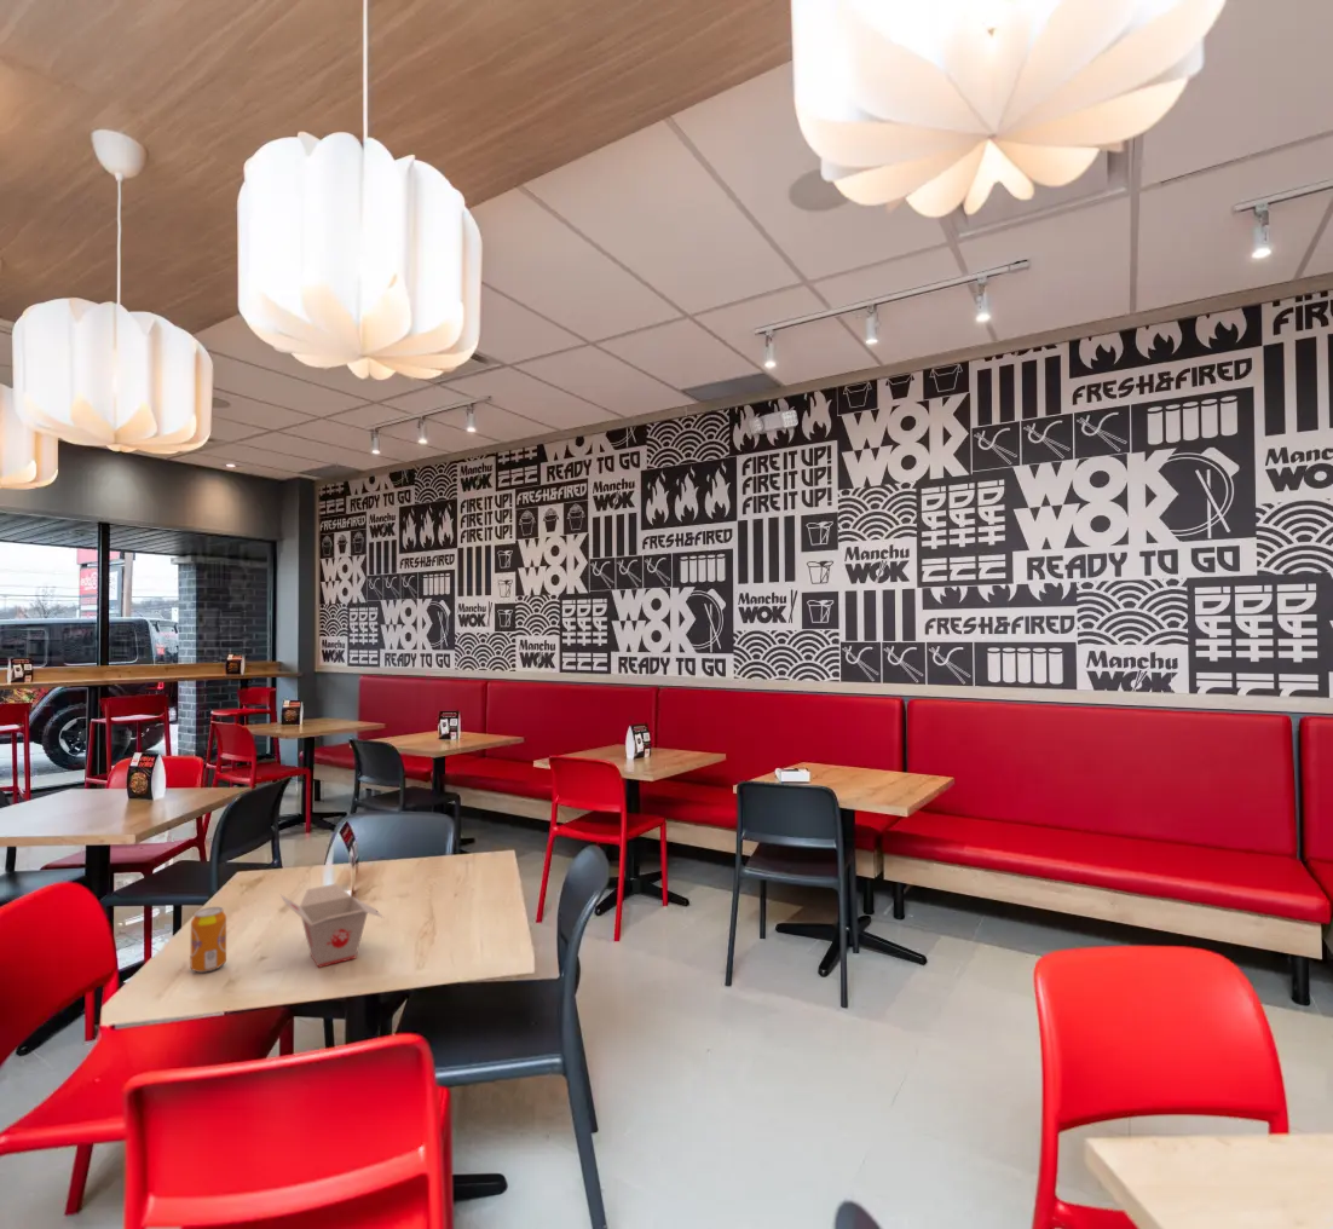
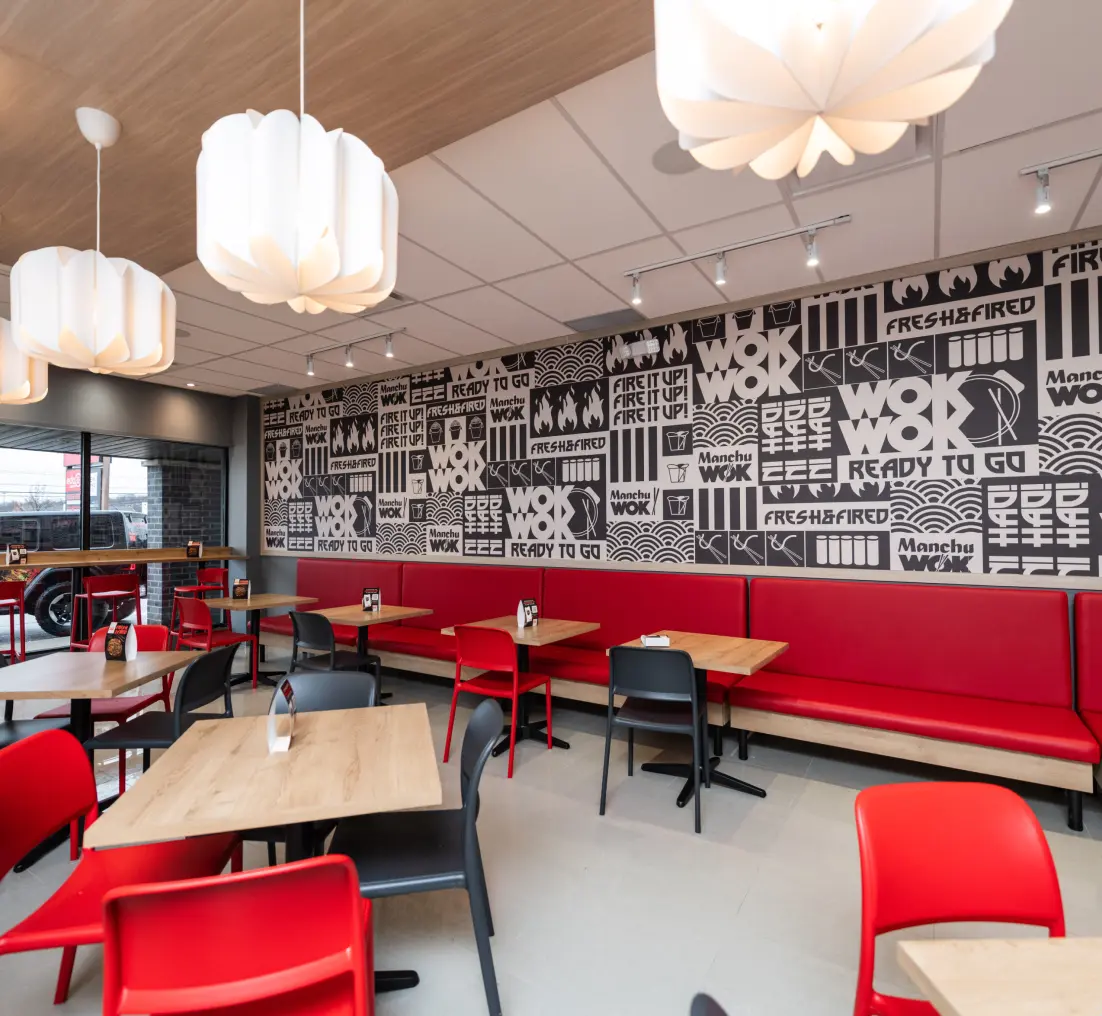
- takeout container [278,883,385,969]
- soda can [190,906,227,974]
